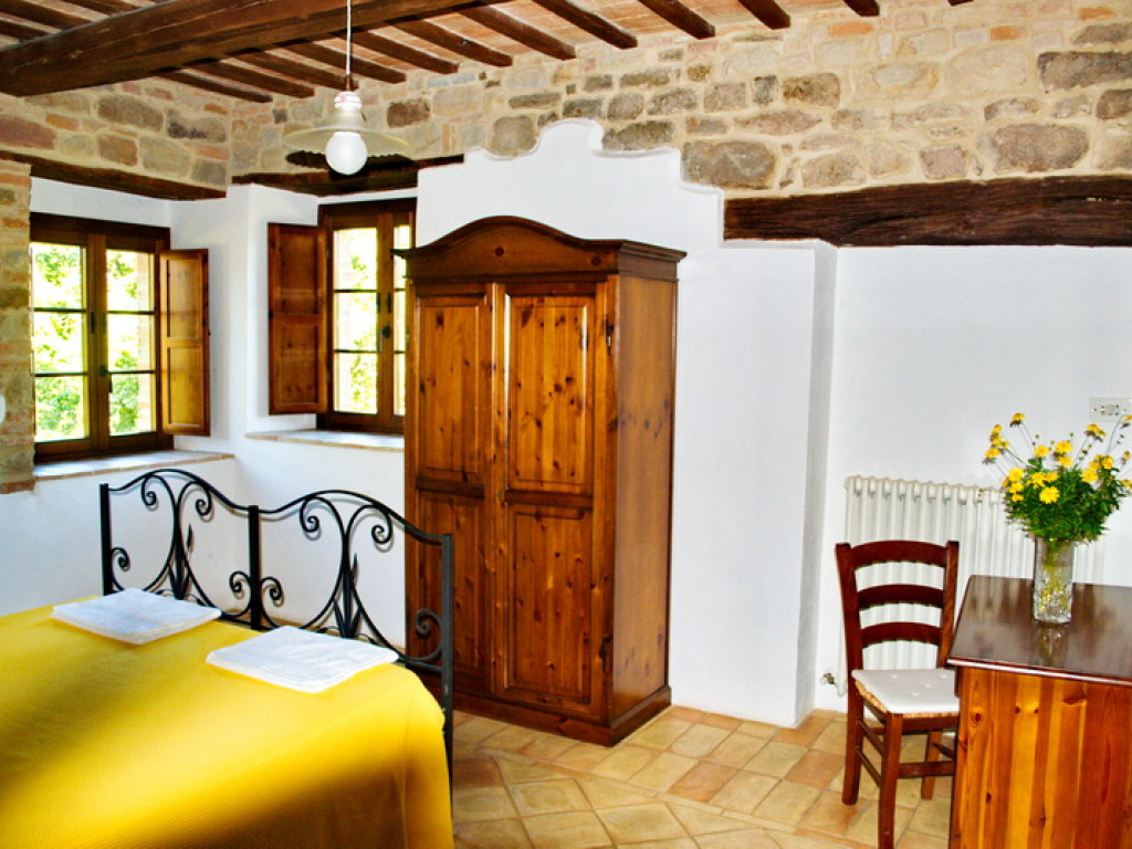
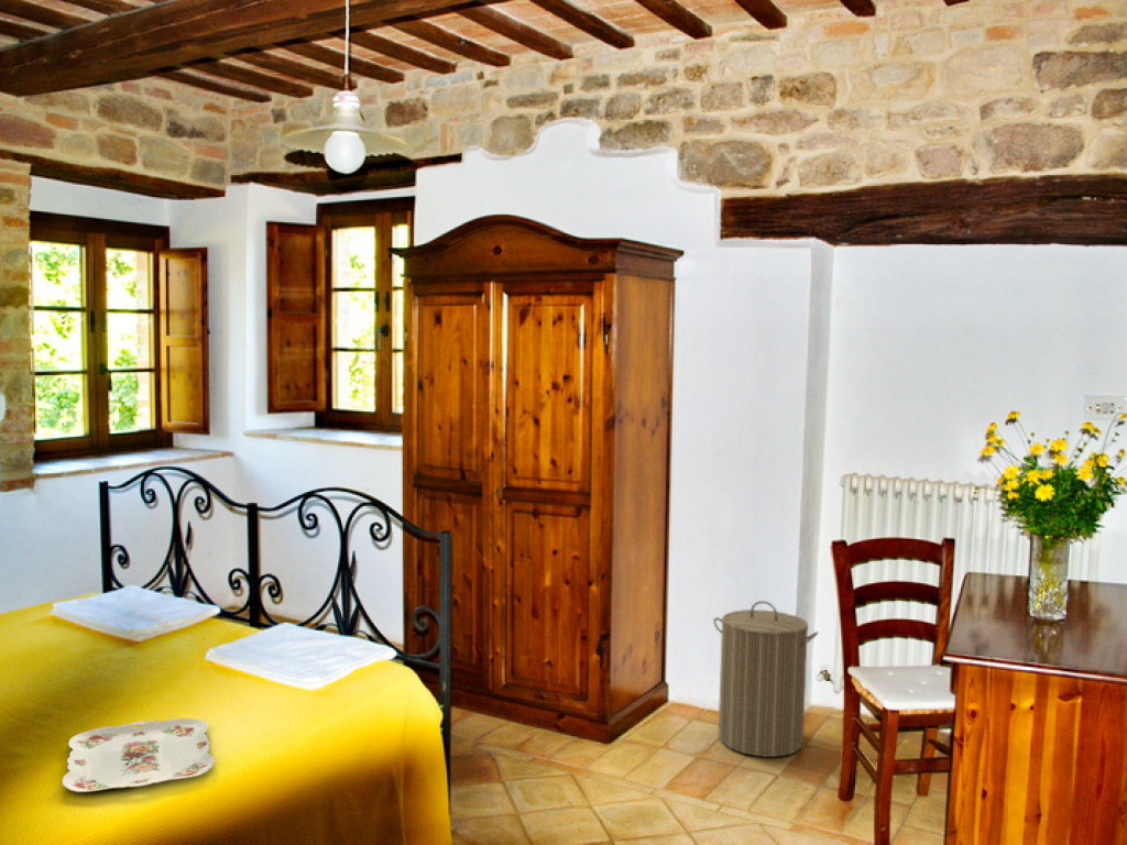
+ serving tray [62,717,216,793]
+ laundry hamper [712,600,819,758]
